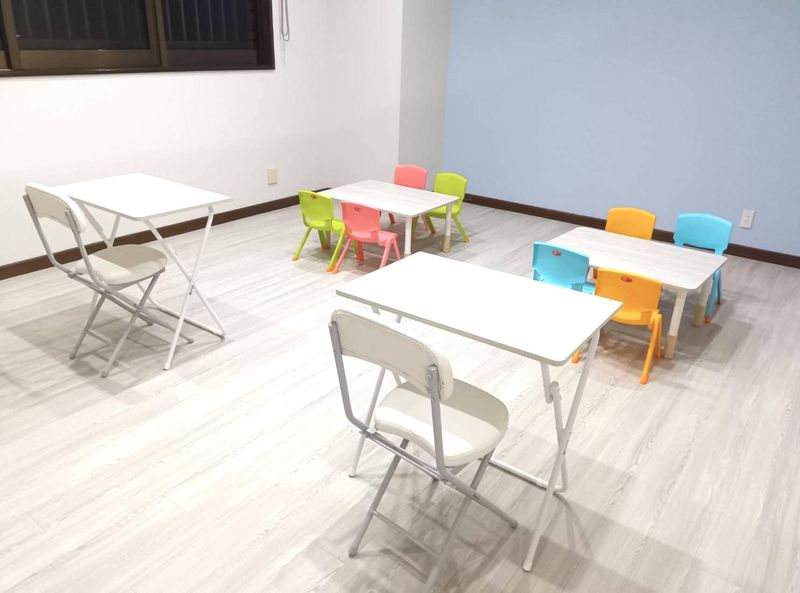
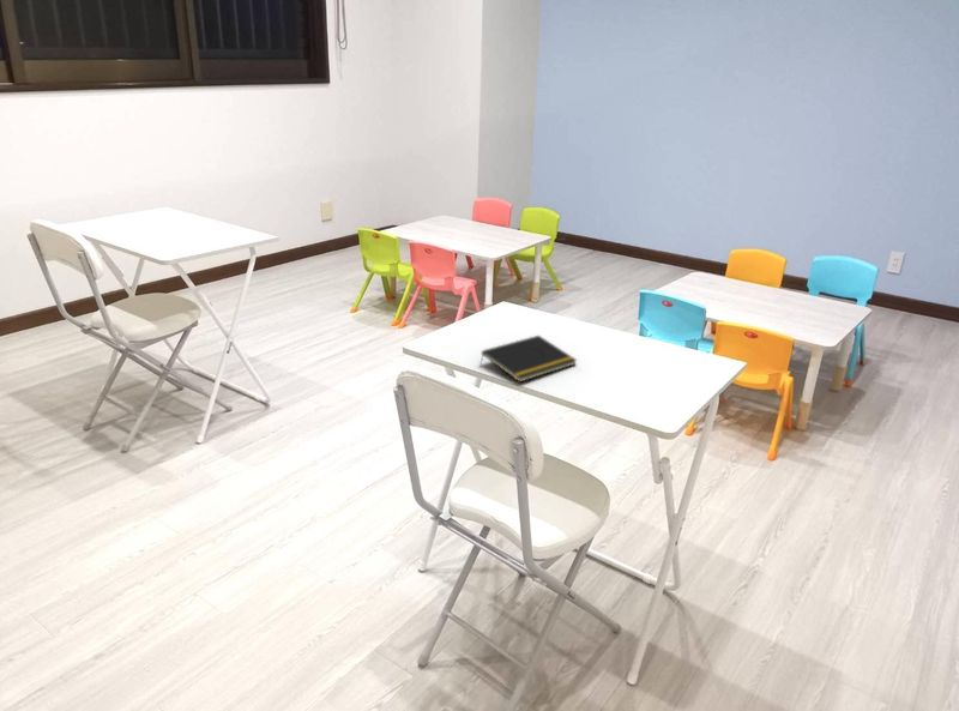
+ notepad [478,335,579,384]
